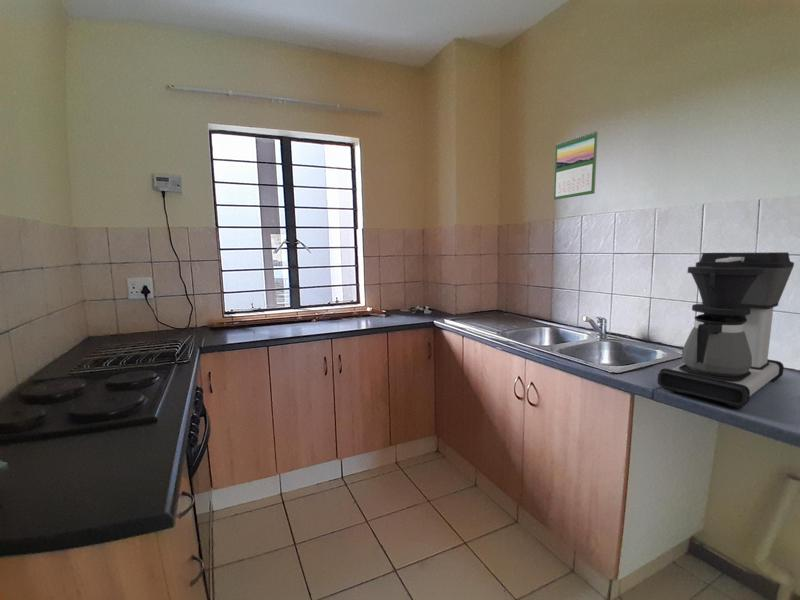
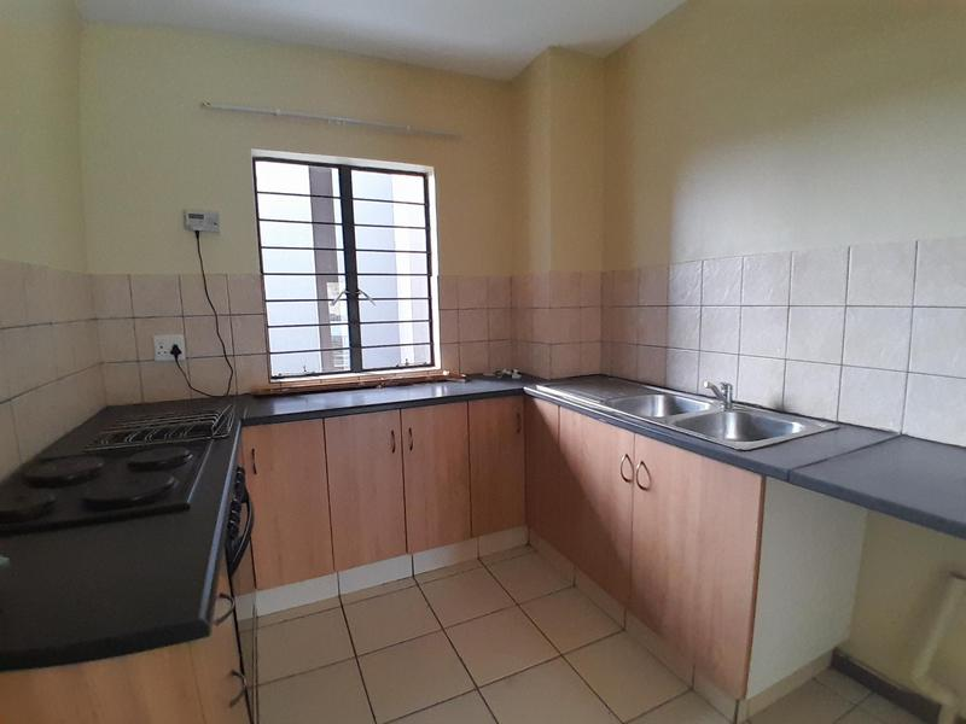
- calendar [553,130,599,201]
- coffee maker [656,251,795,409]
